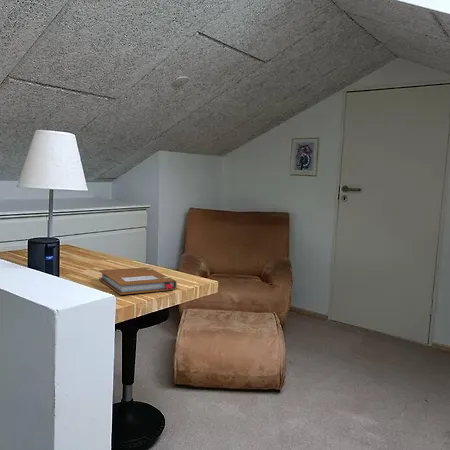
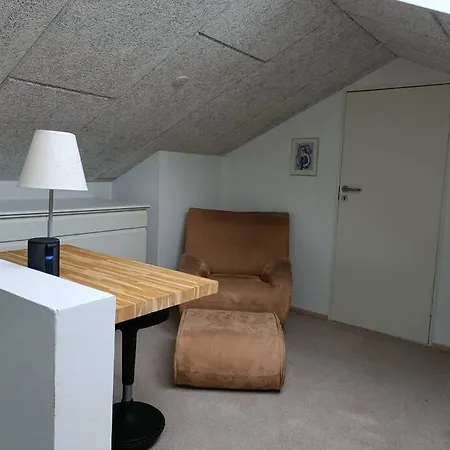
- notebook [98,266,178,296]
